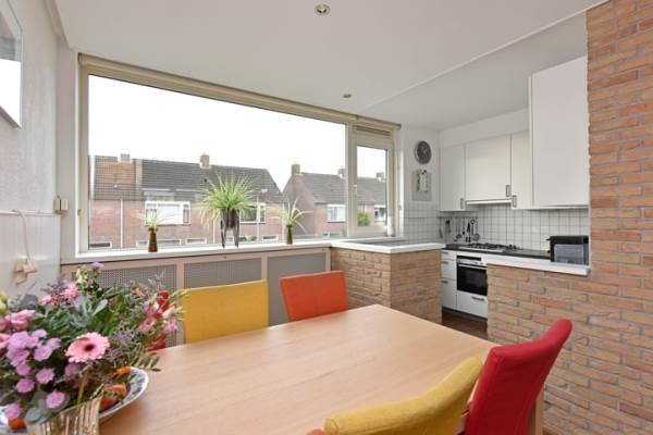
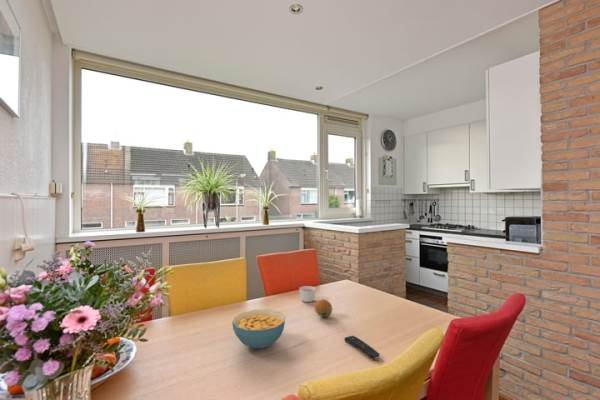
+ fruit [314,298,333,318]
+ candle [298,285,317,303]
+ cereal bowl [231,309,286,350]
+ remote control [344,335,381,361]
